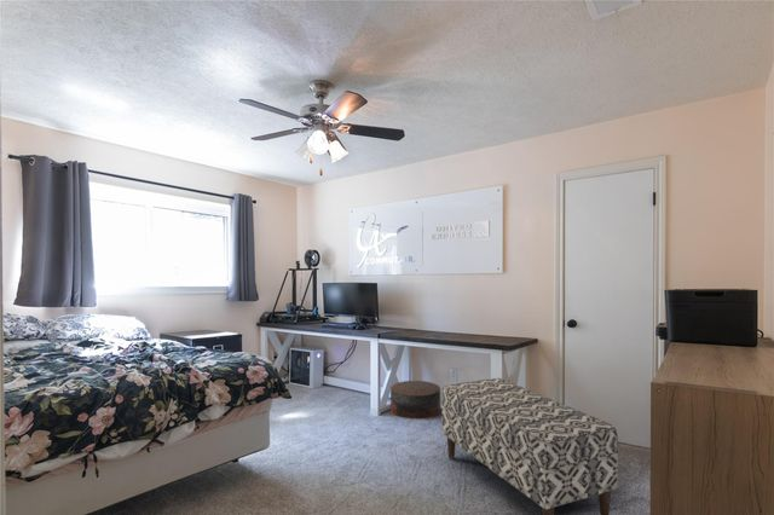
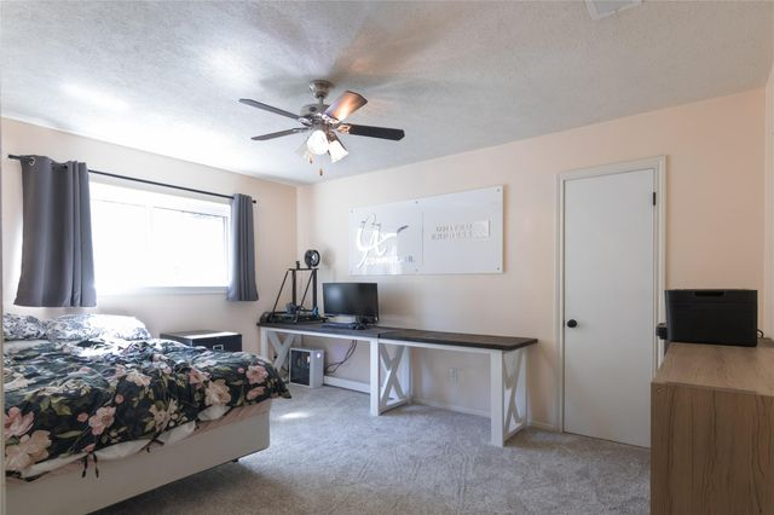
- bench [440,377,619,515]
- stool [389,380,441,419]
